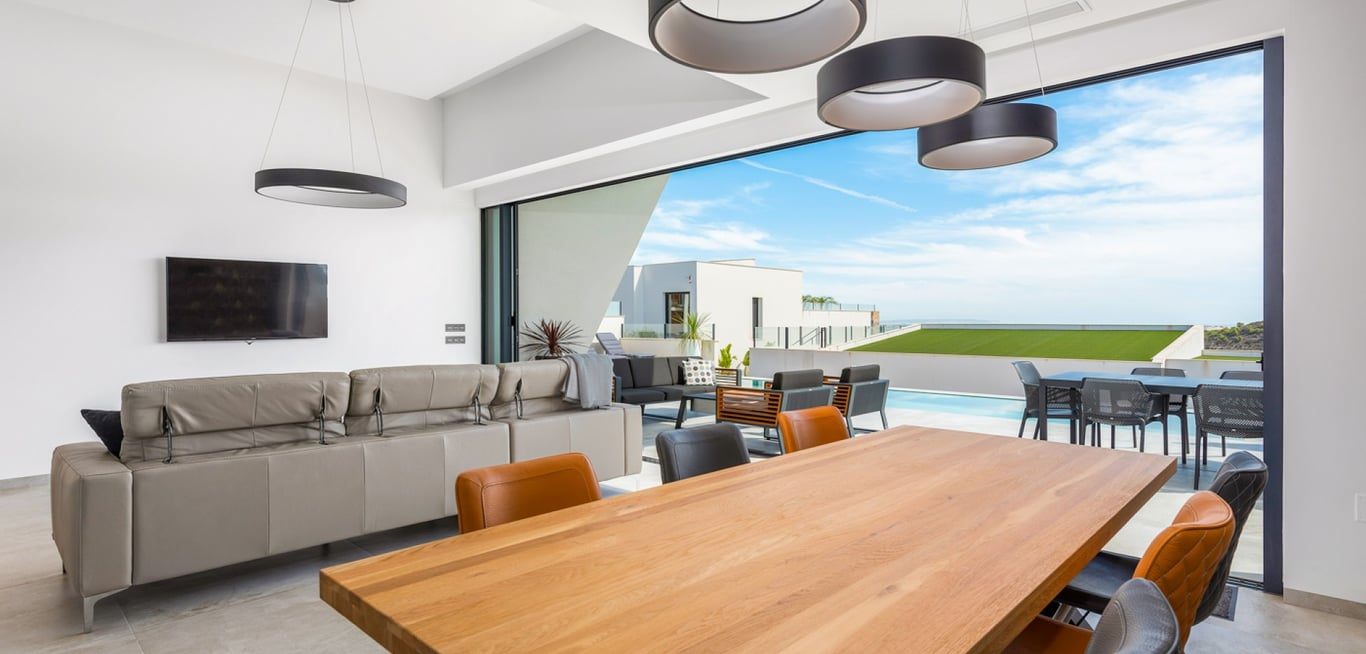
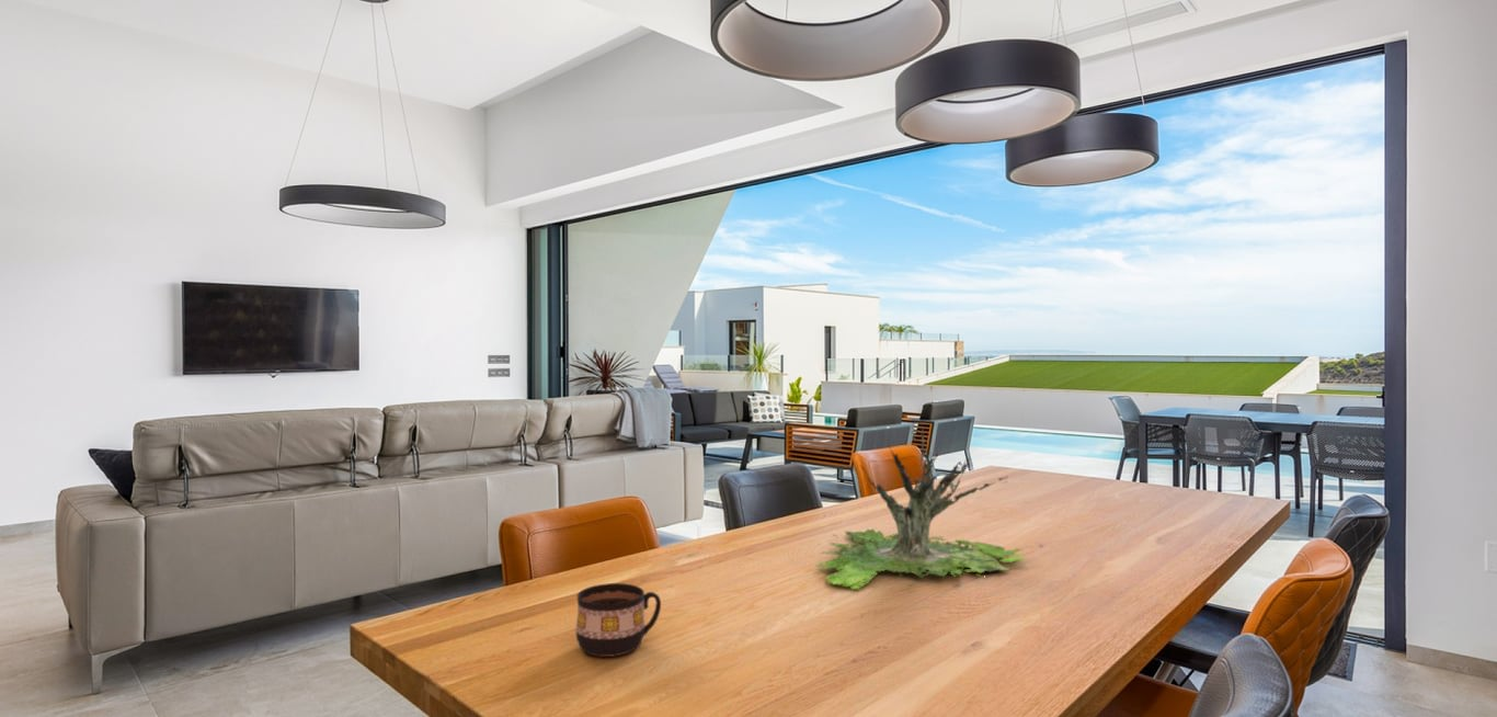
+ plant [813,421,1028,592]
+ cup [575,582,662,658]
